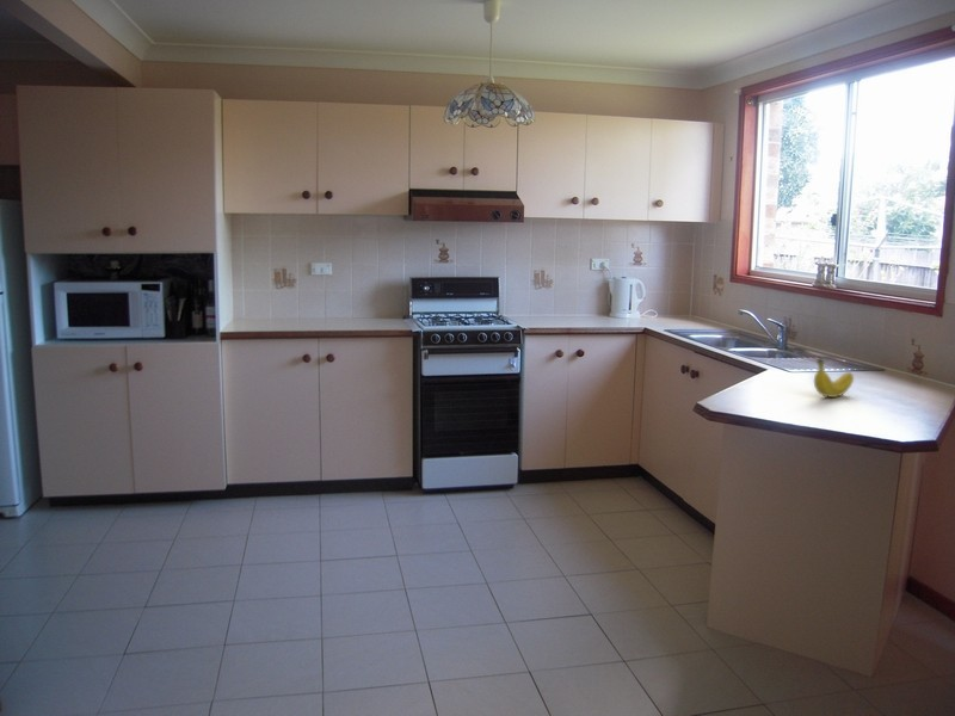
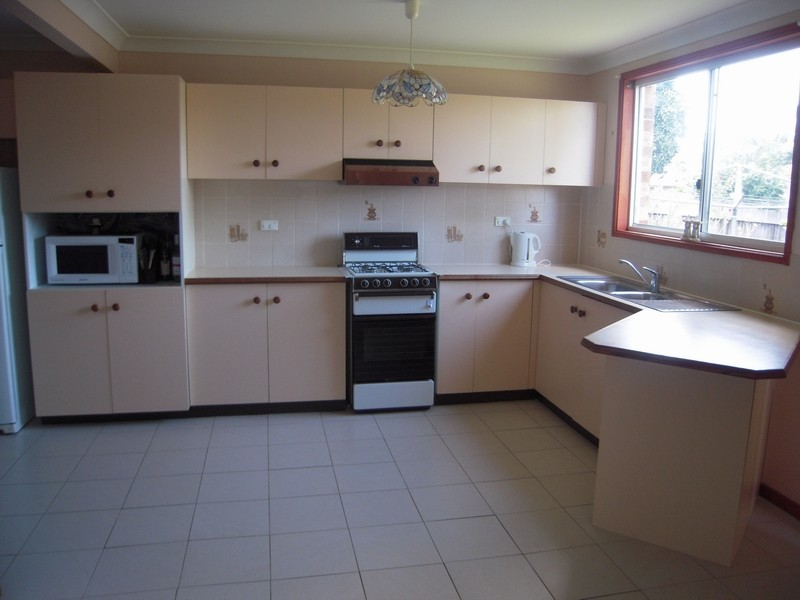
- fruit [813,357,855,399]
